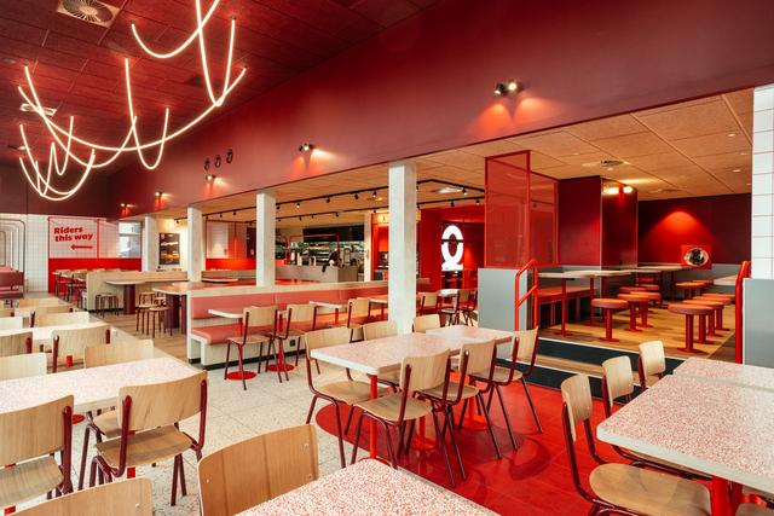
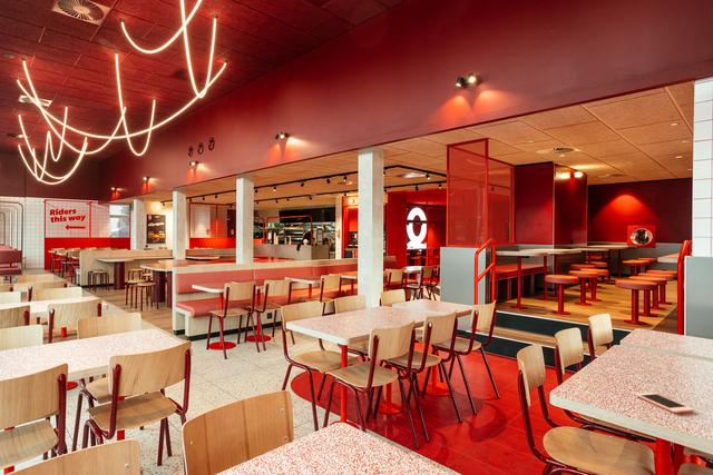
+ cell phone [635,392,695,414]
